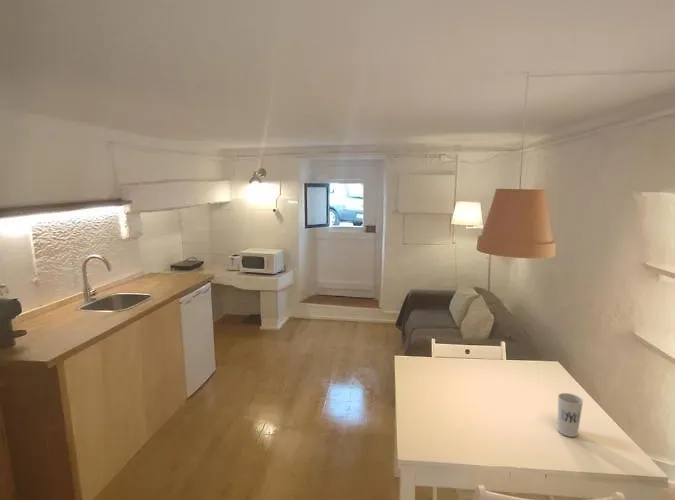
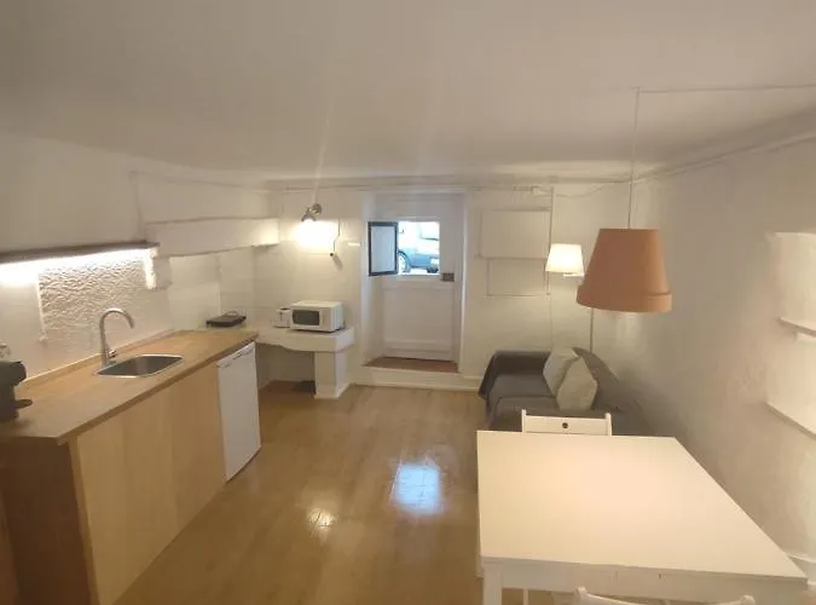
- cup [557,392,584,438]
